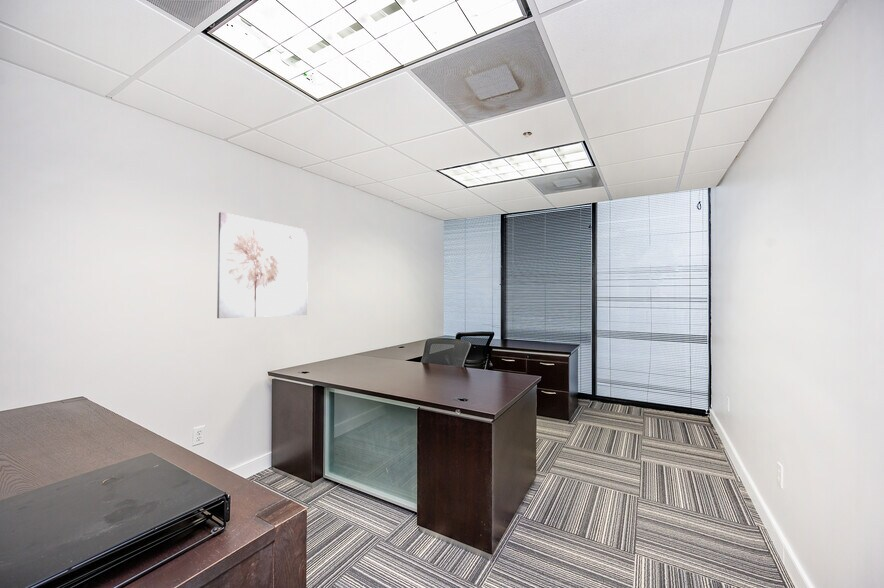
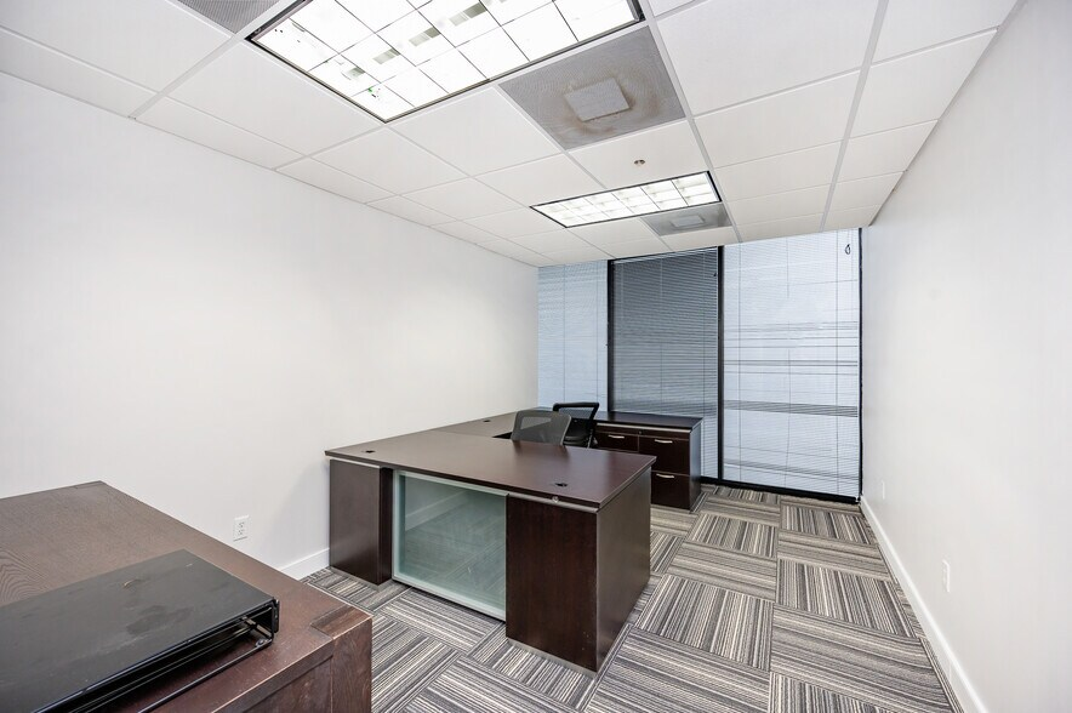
- wall art [216,211,309,319]
